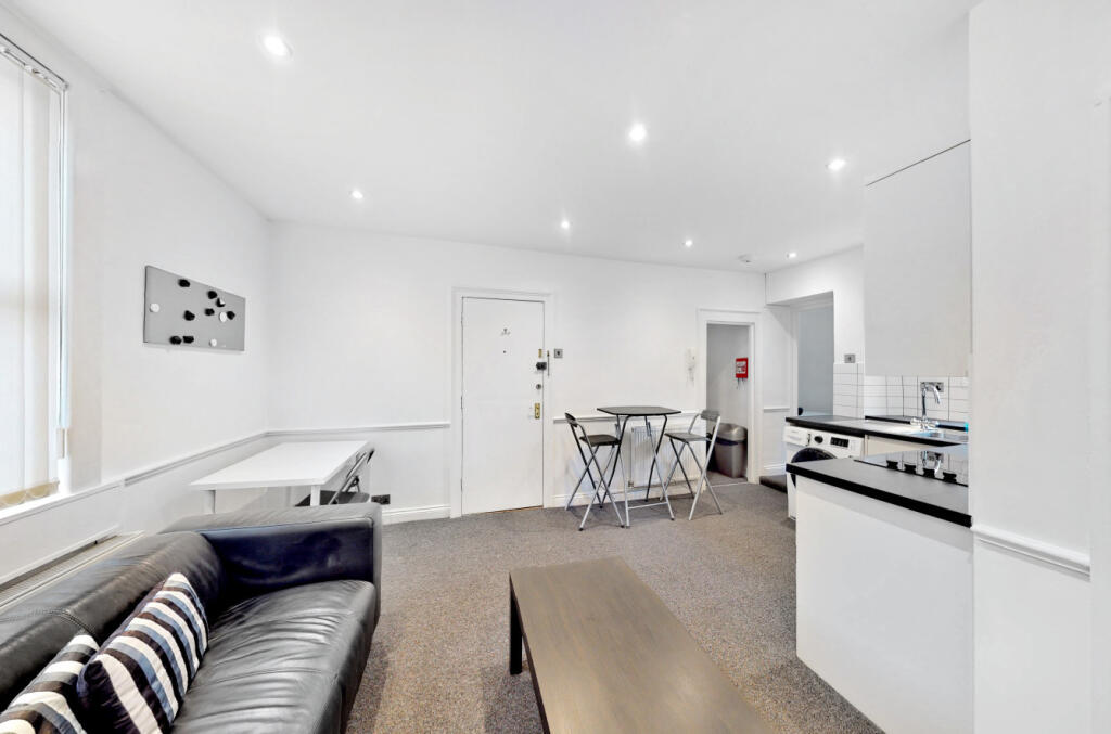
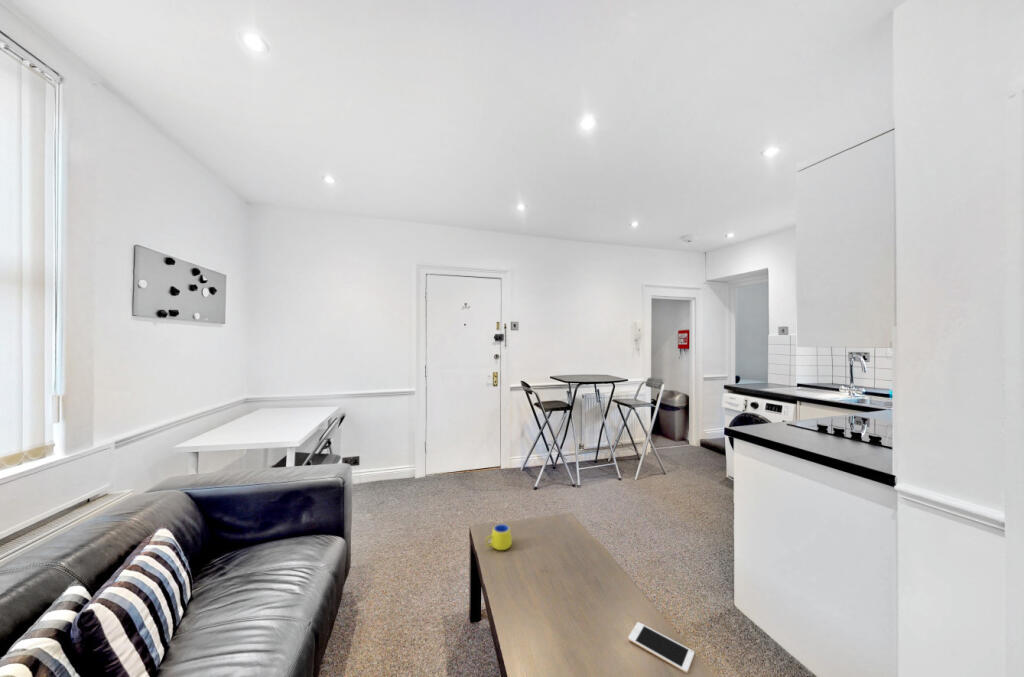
+ cell phone [627,621,695,674]
+ mug [485,523,513,551]
